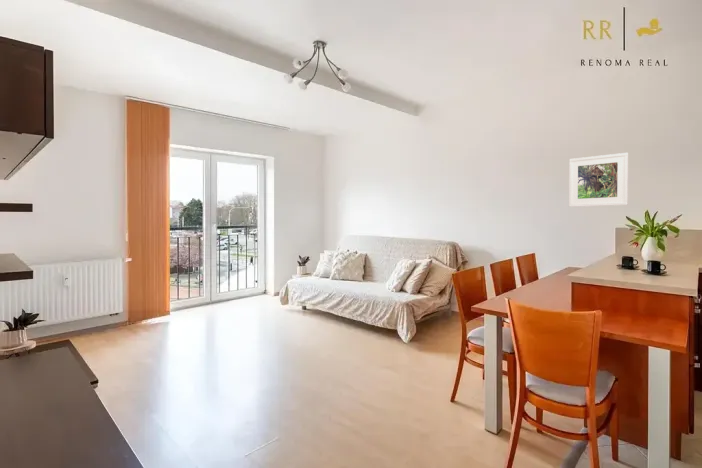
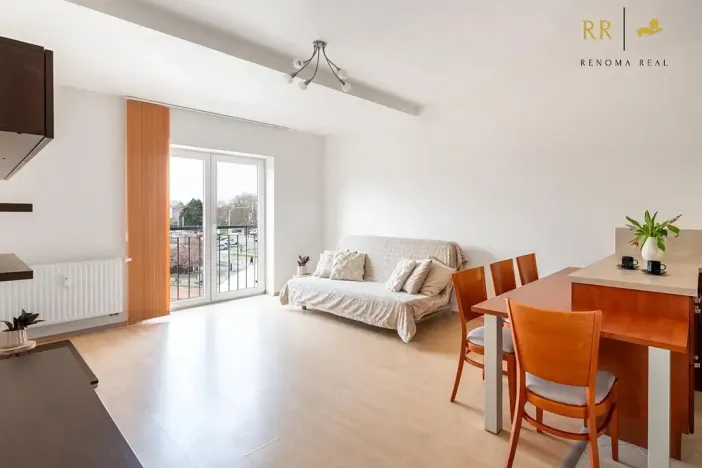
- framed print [568,152,629,208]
